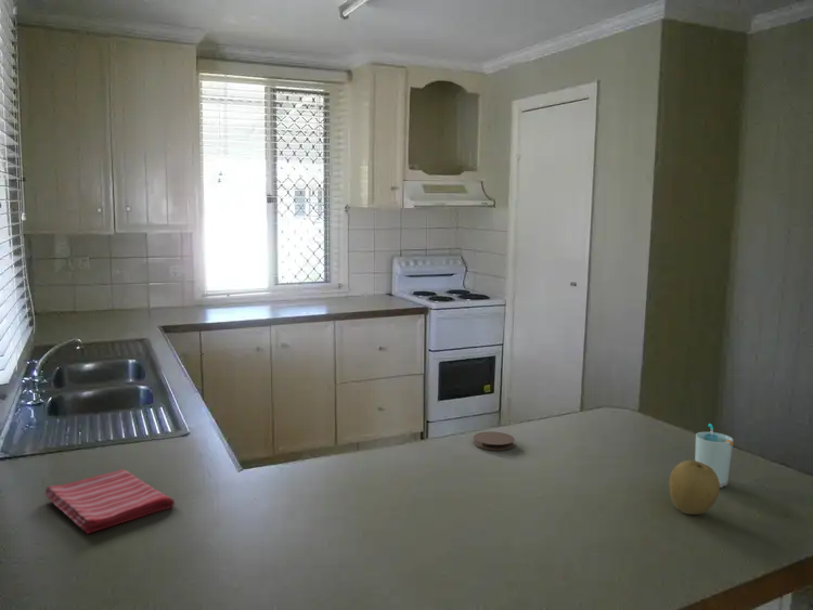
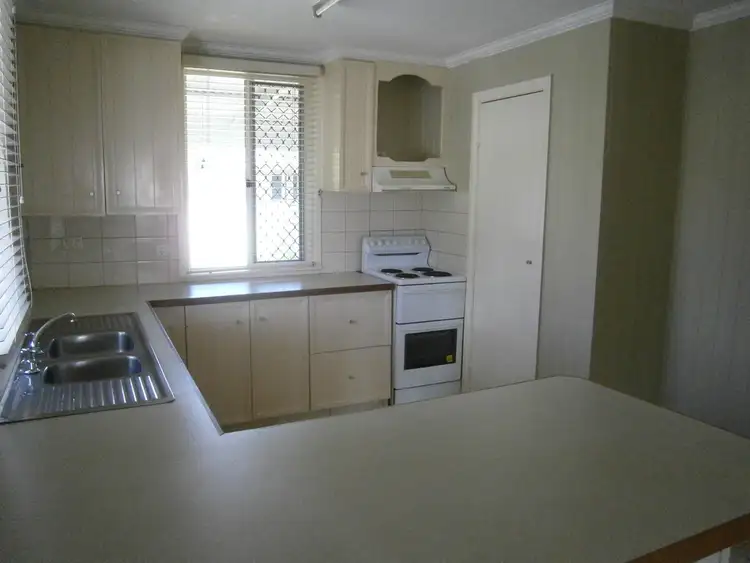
- fruit [668,459,721,516]
- dish towel [43,468,176,534]
- coaster [473,430,516,452]
- cup [694,423,734,489]
